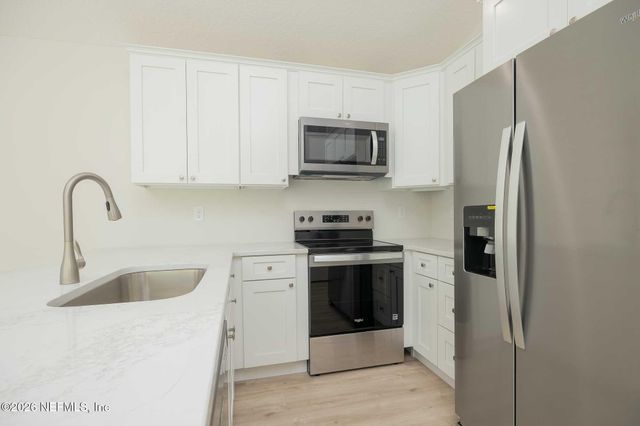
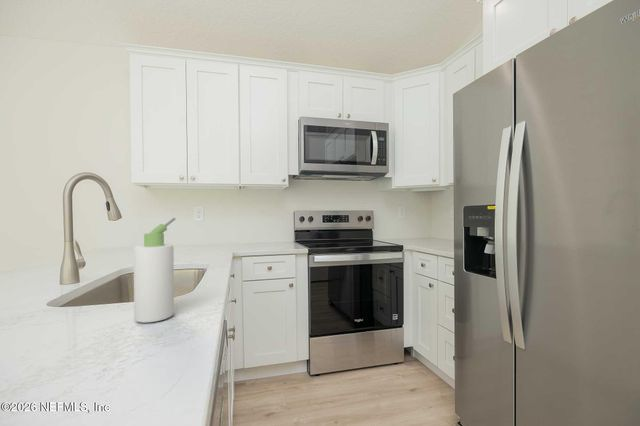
+ bottle [133,217,176,324]
